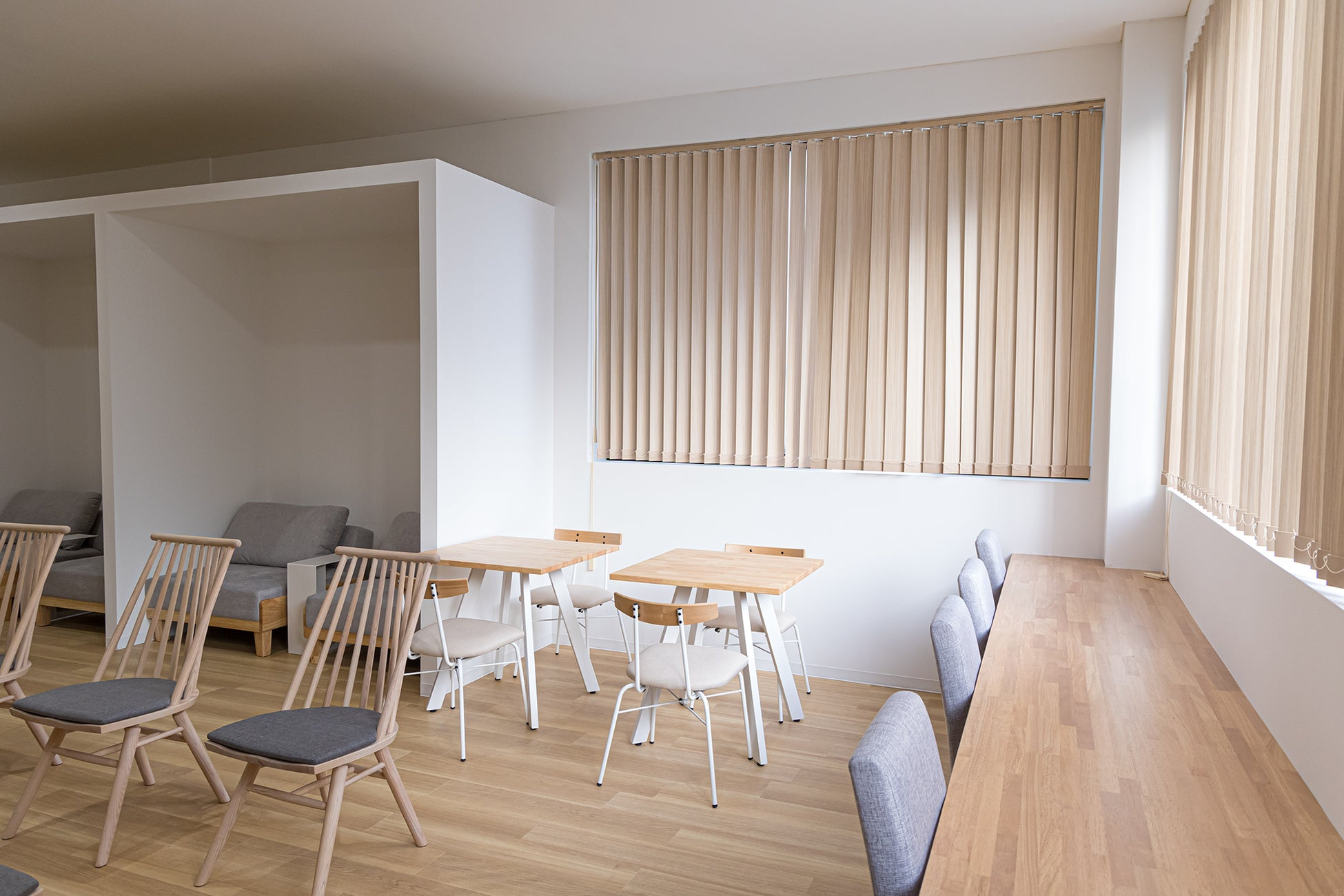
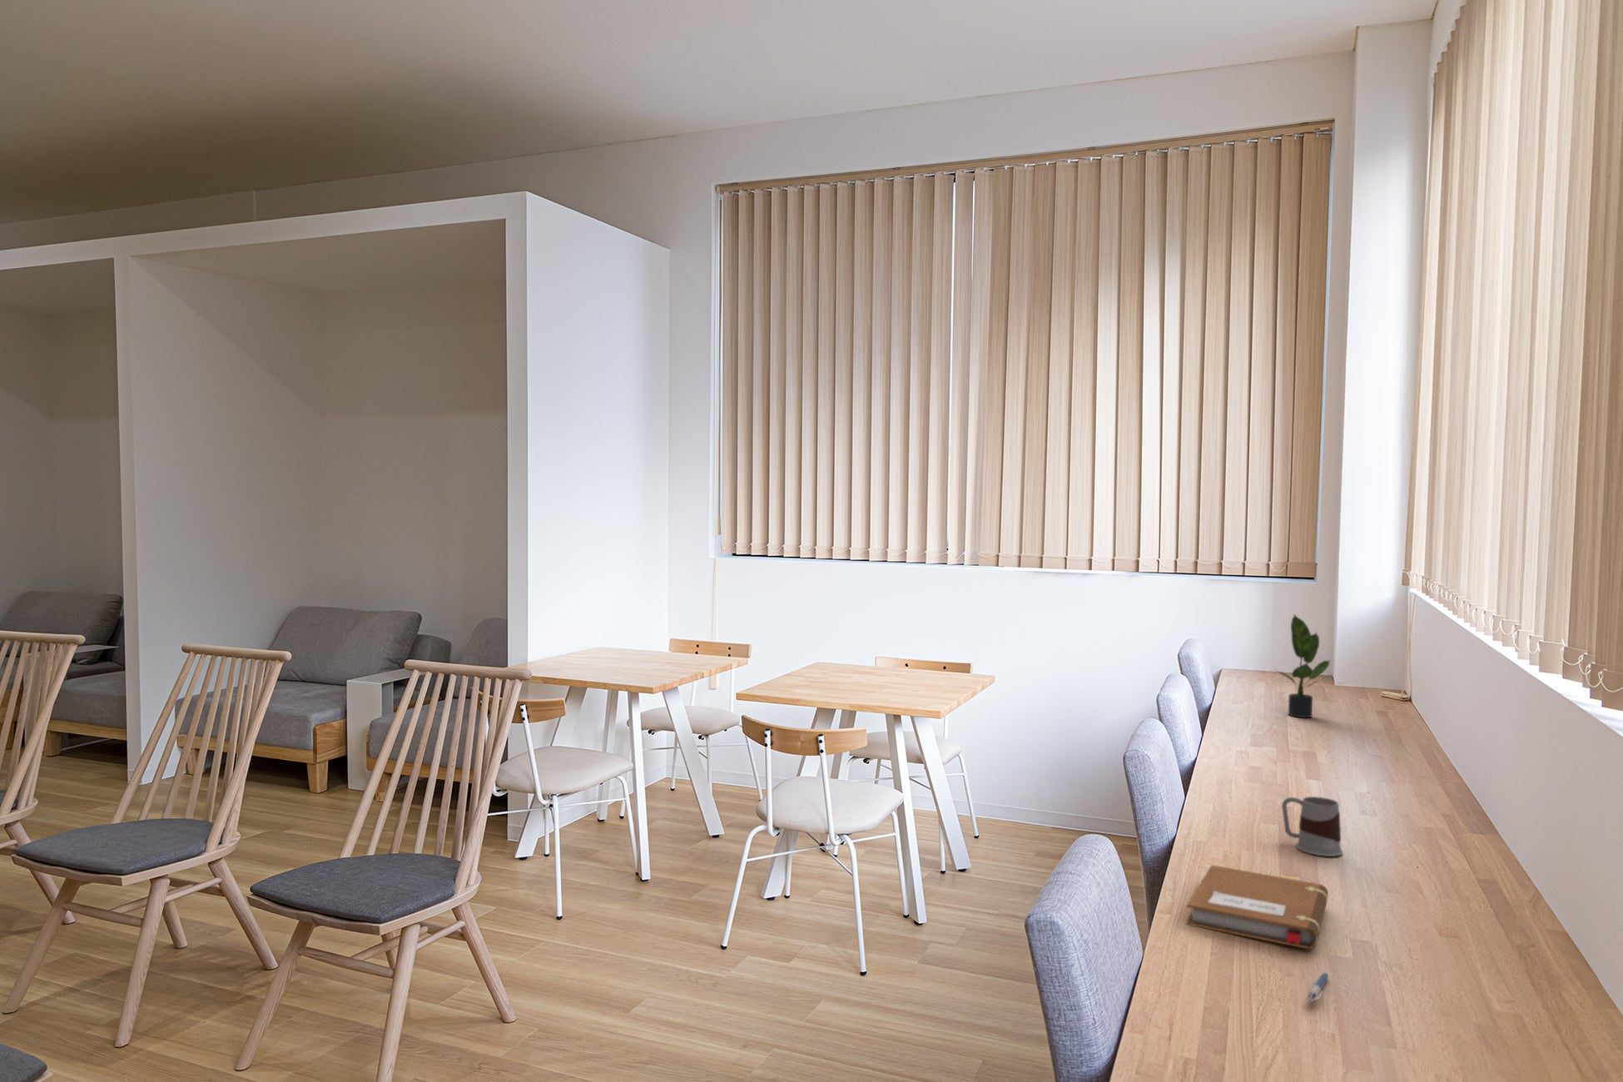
+ potted plant [1274,615,1333,719]
+ notebook [1186,863,1330,949]
+ pen [1305,972,1330,1004]
+ mug [1281,796,1343,857]
